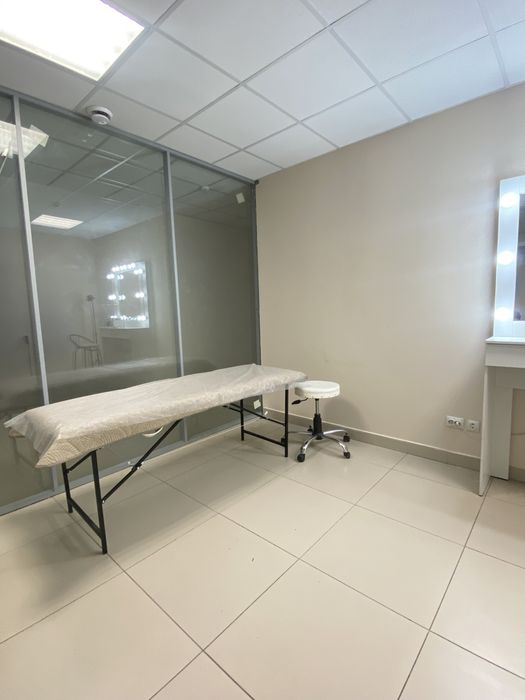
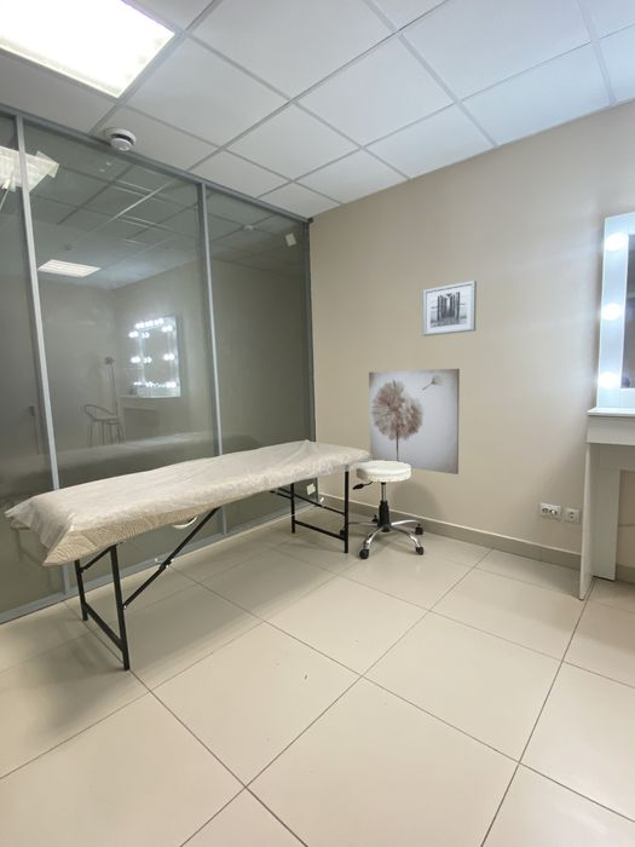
+ wall art [422,280,478,338]
+ wall art [368,368,461,476]
